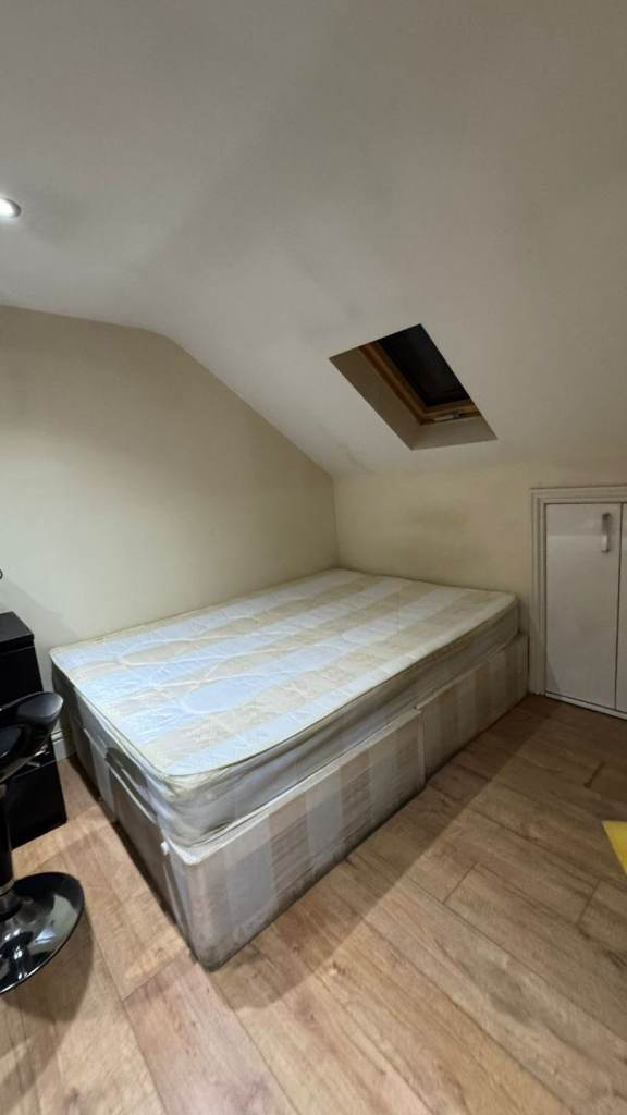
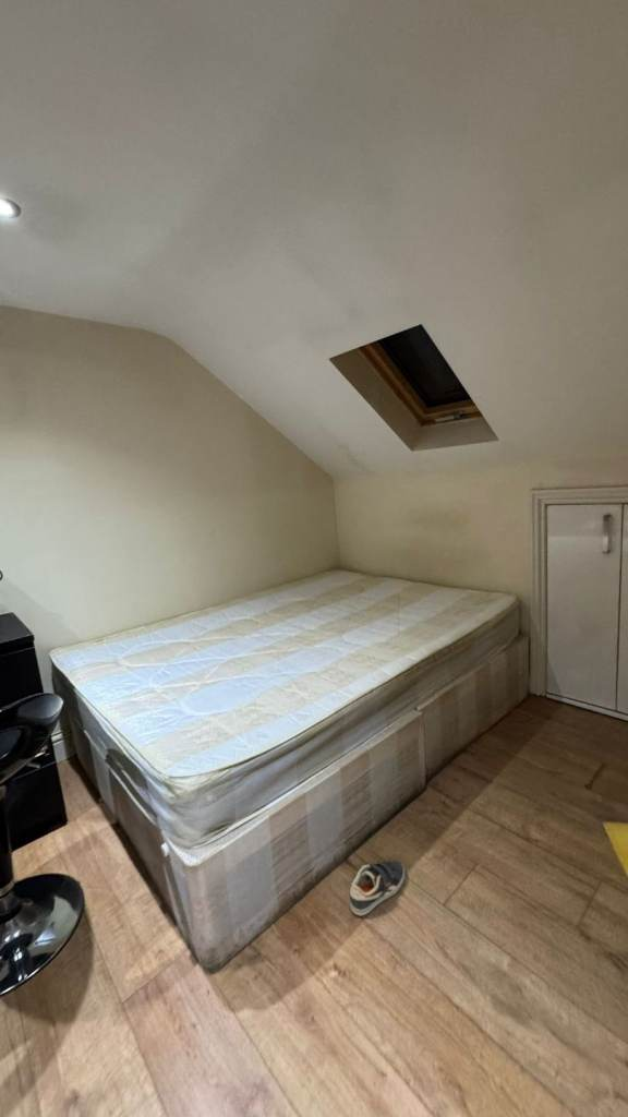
+ sneaker [349,860,406,916]
